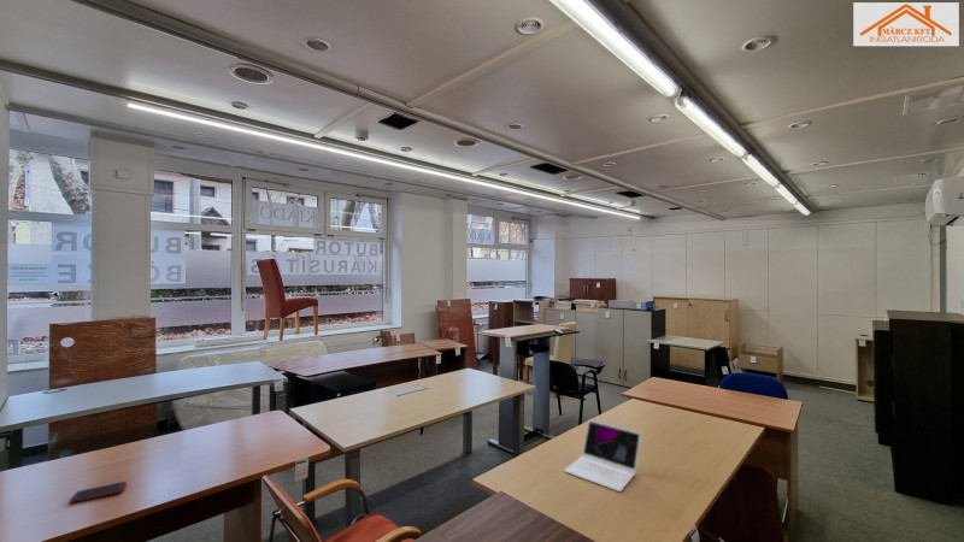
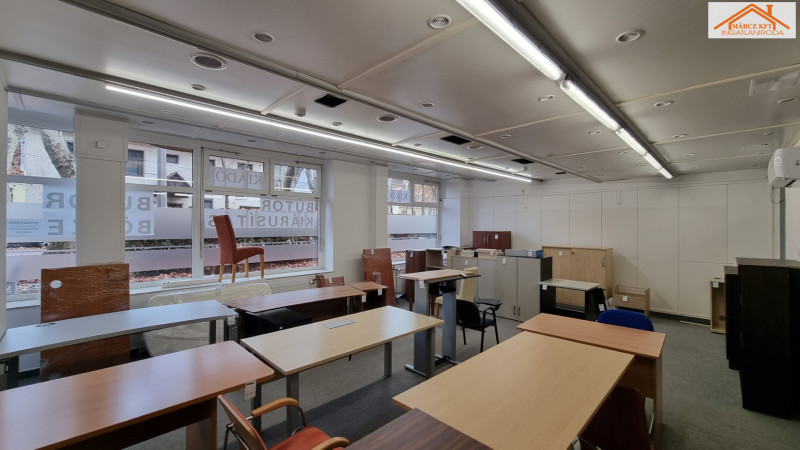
- cell phone [69,481,128,505]
- laptop [563,418,642,493]
